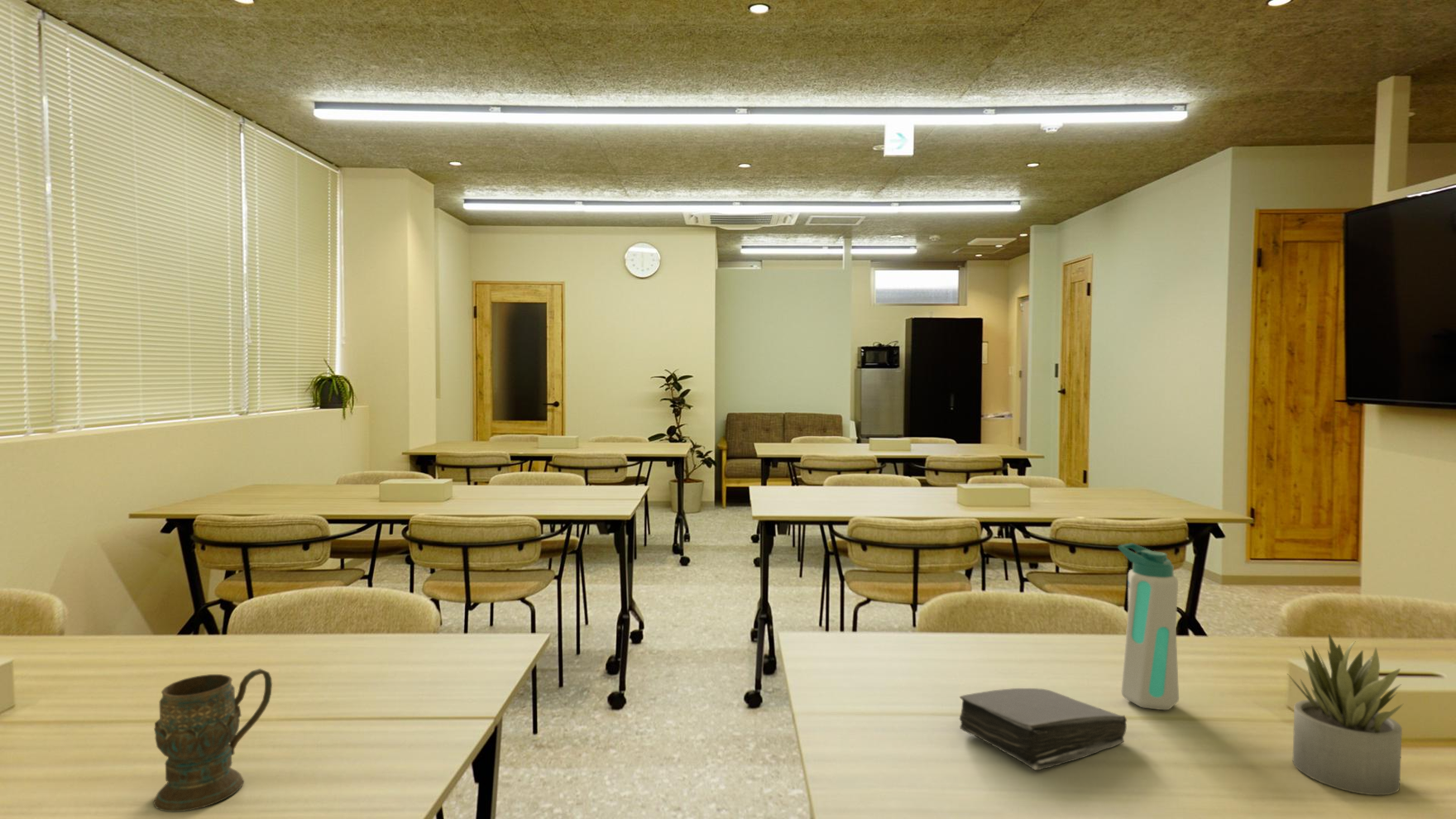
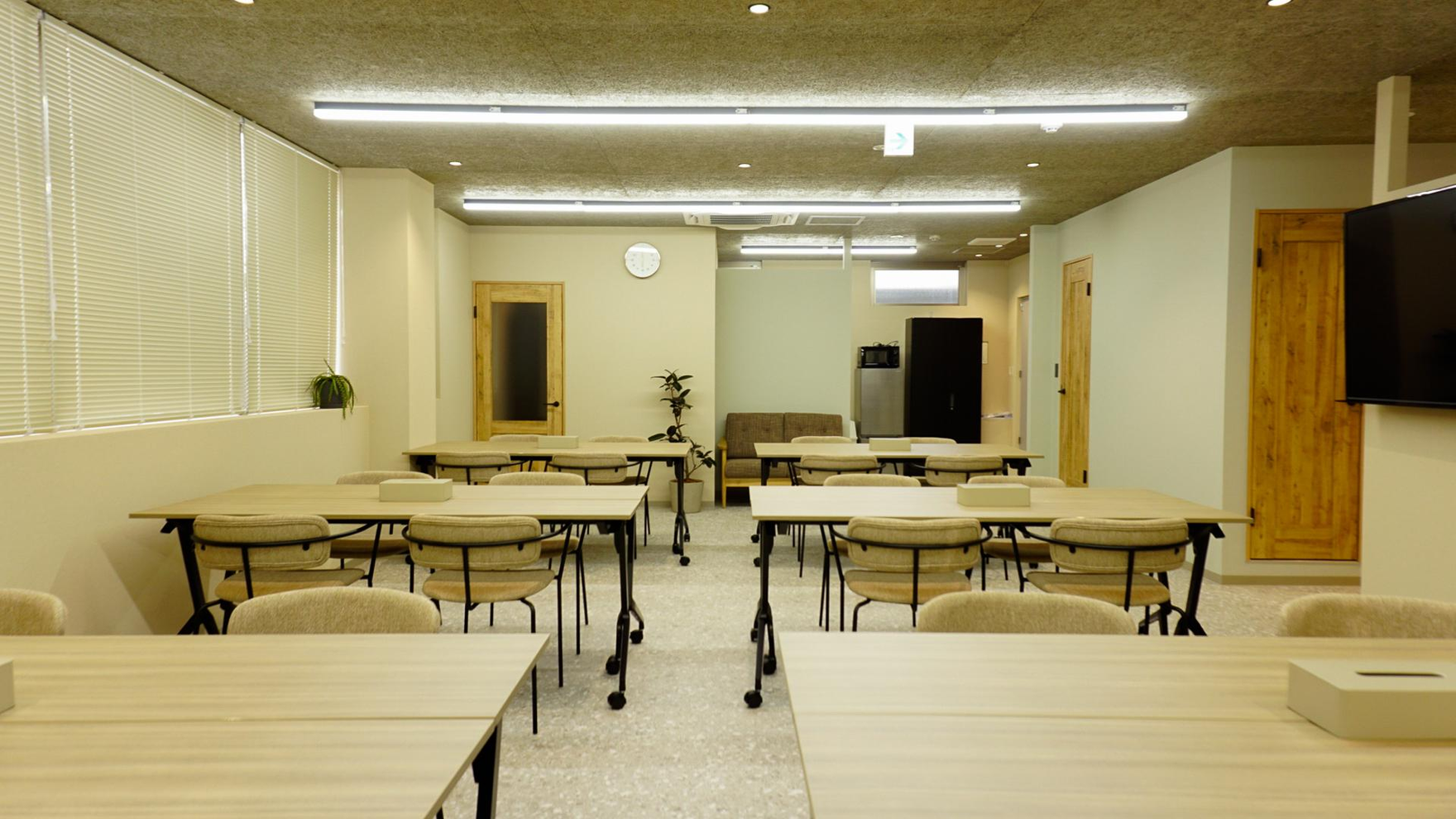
- book [959,687,1128,771]
- succulent plant [1287,633,1404,796]
- water bottle [1117,542,1180,711]
- mug [153,668,273,812]
